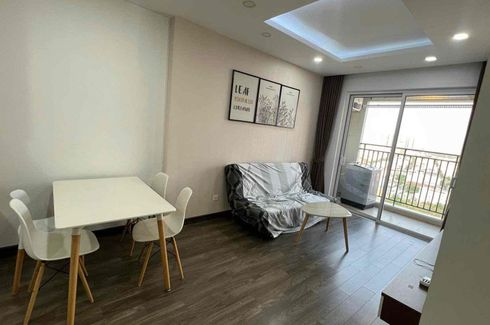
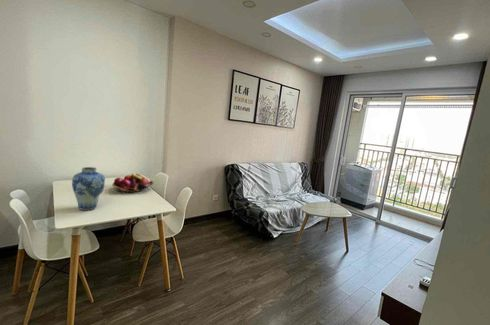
+ vase [71,166,106,211]
+ fruit basket [111,172,154,194]
